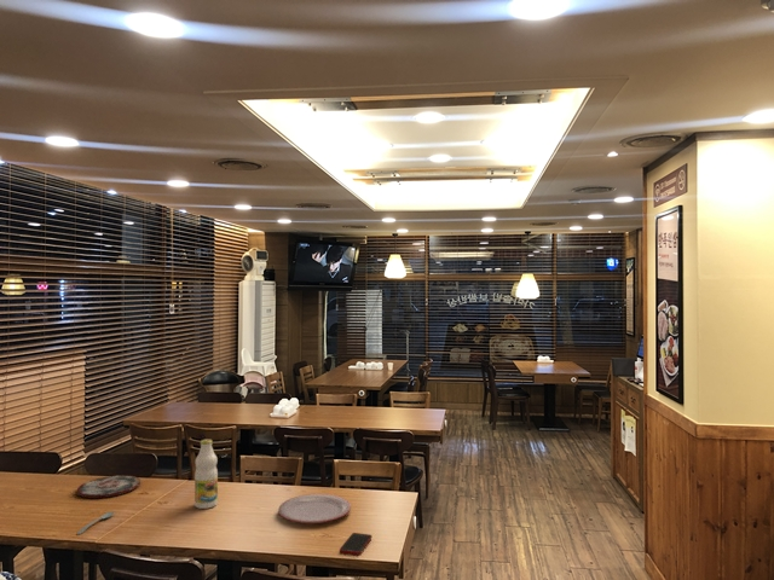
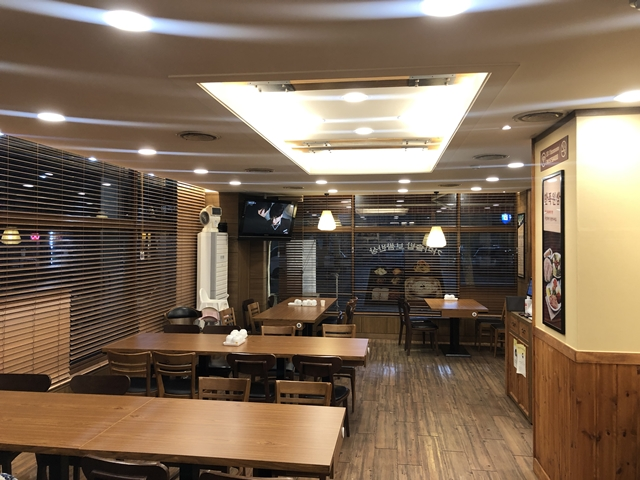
- plate [277,493,352,524]
- spoon [76,511,115,536]
- plate [76,474,141,499]
- bottle [194,439,219,510]
- cell phone [339,532,372,556]
